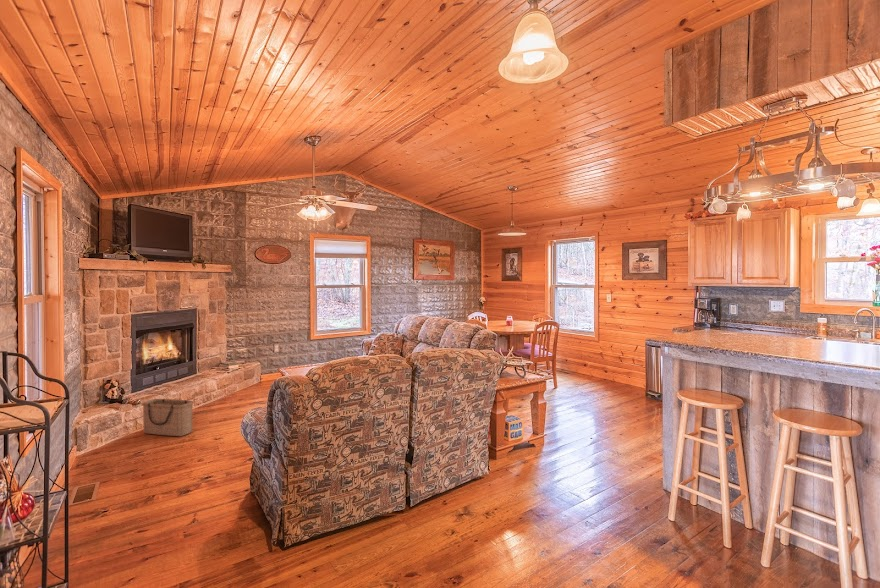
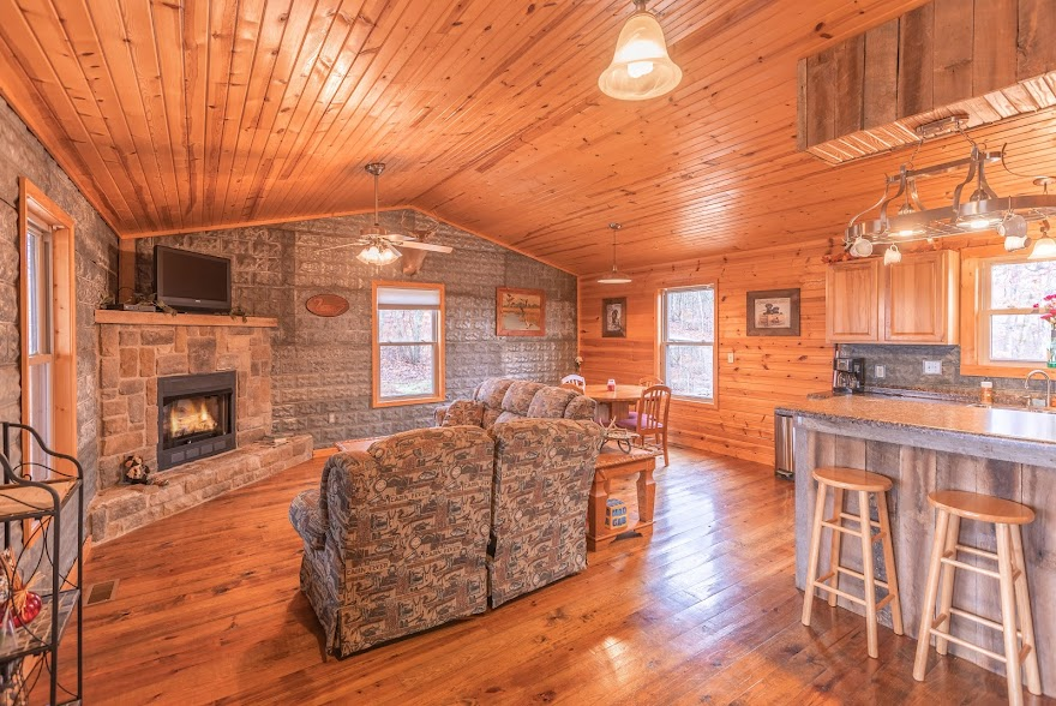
- basket [140,398,195,437]
